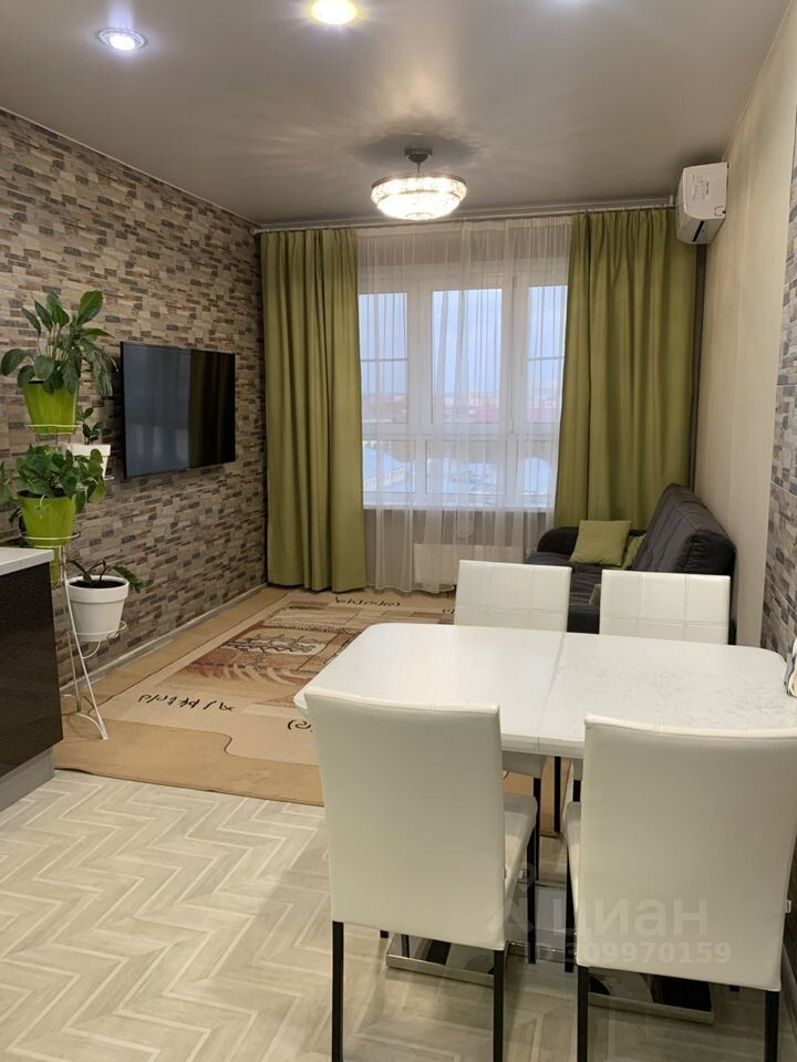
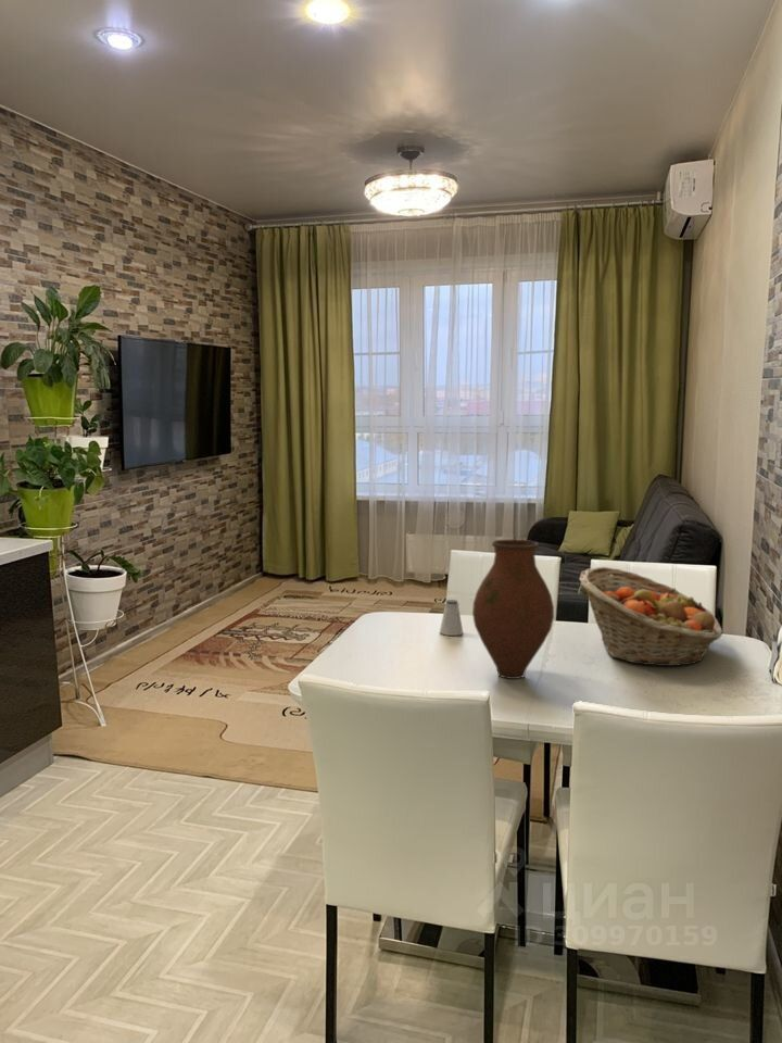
+ vase [471,539,555,680]
+ fruit basket [579,566,723,667]
+ saltshaker [439,599,464,637]
